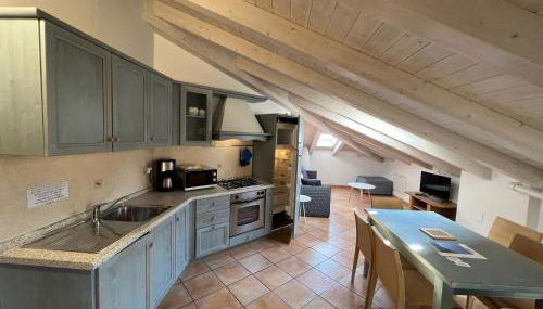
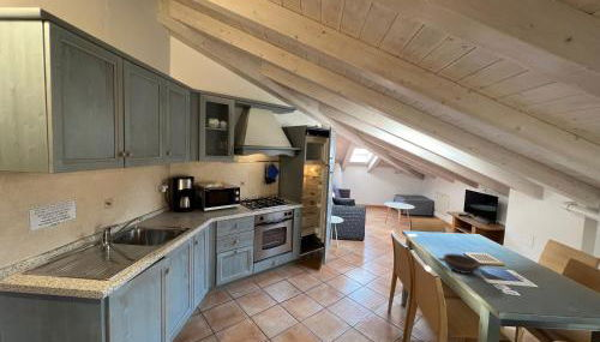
+ bowl [437,252,486,275]
